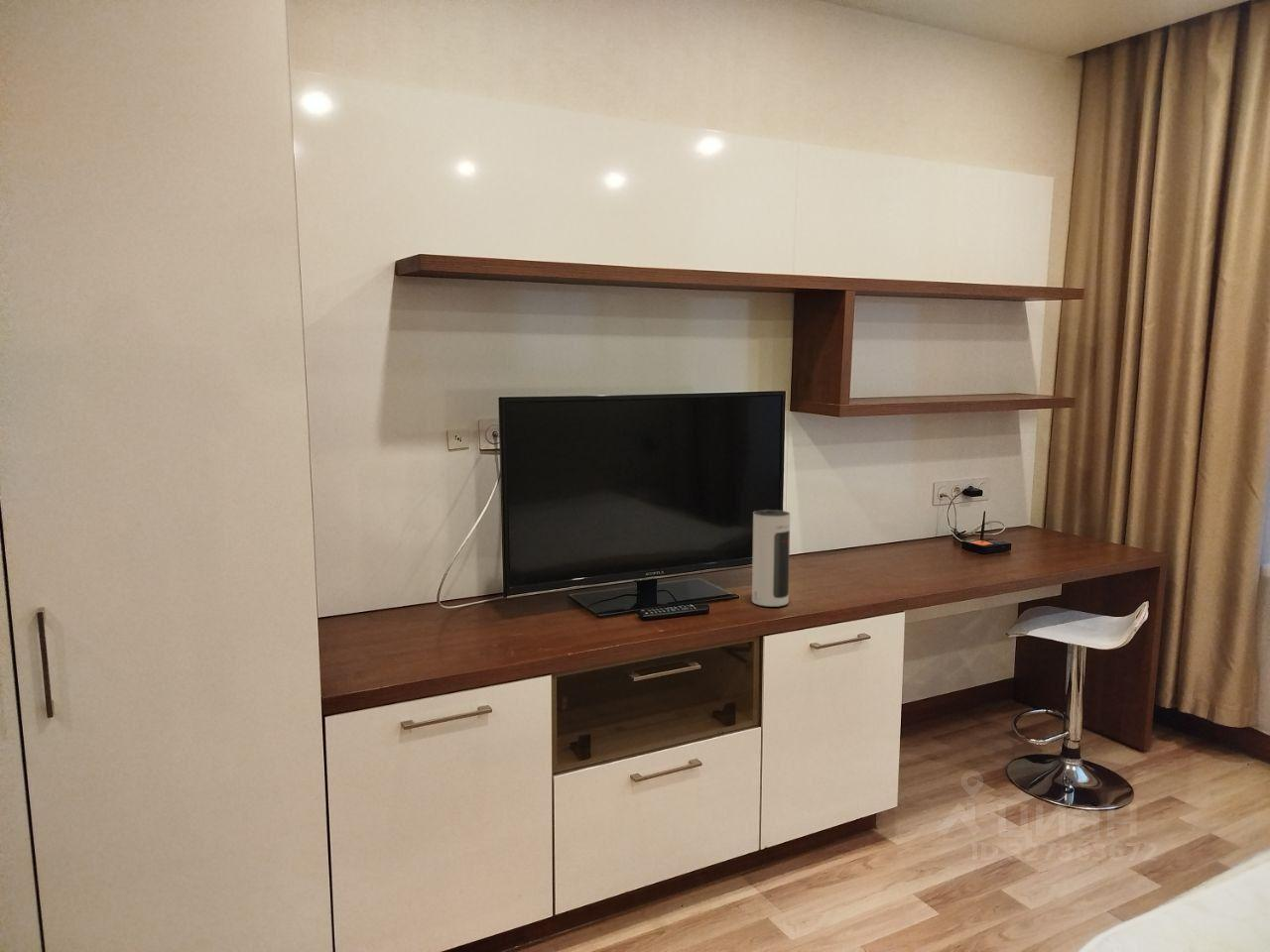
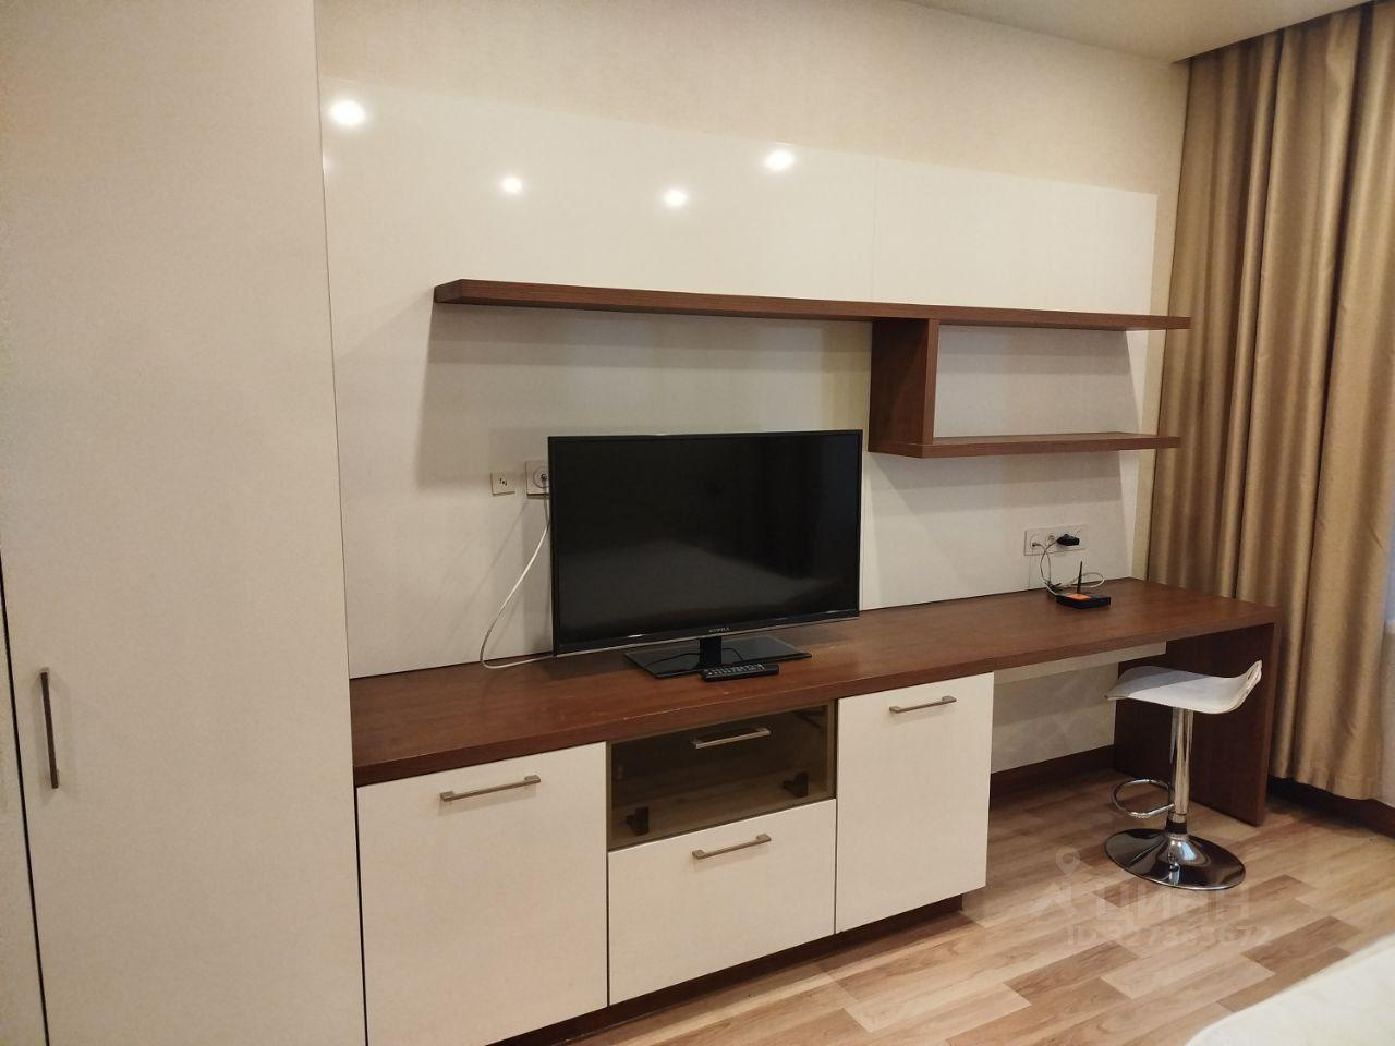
- speaker [751,509,791,608]
